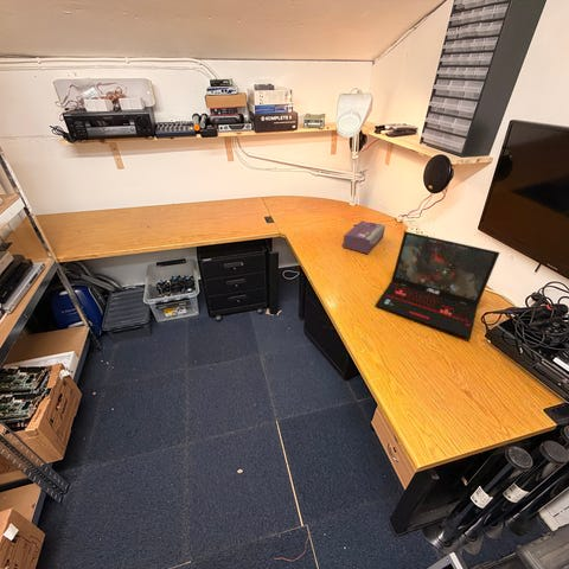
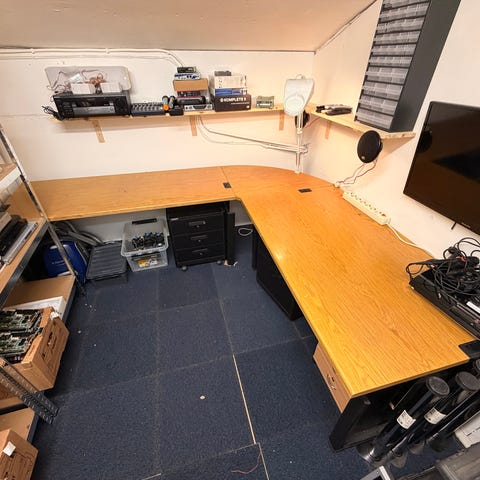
- tissue box [341,219,386,255]
- laptop [373,230,501,340]
